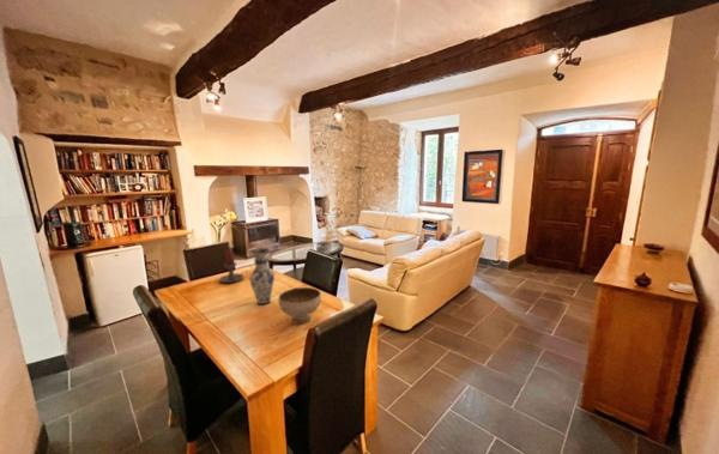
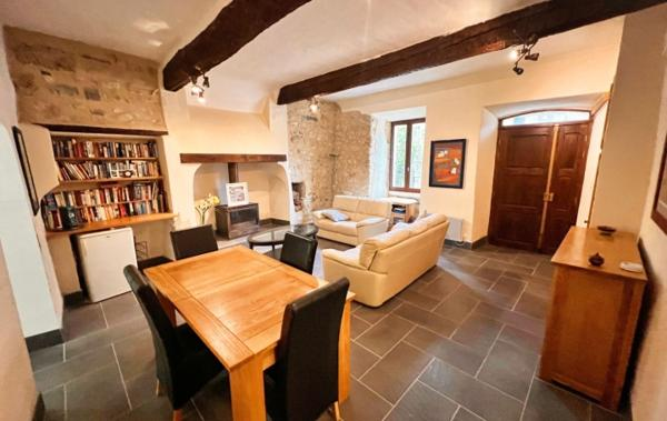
- bowl [277,286,322,325]
- candle holder [218,248,252,284]
- vase [248,247,276,305]
